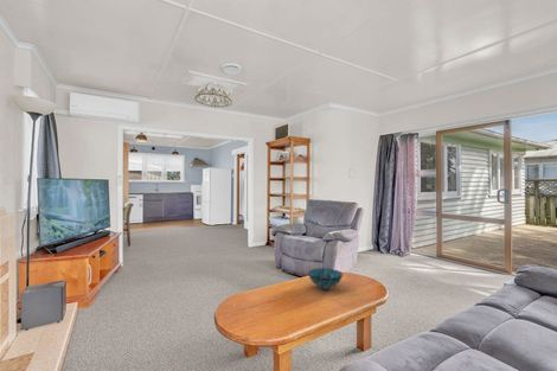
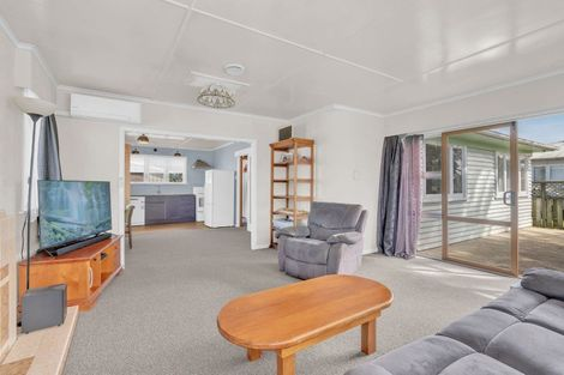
- decorative bowl [307,267,344,290]
